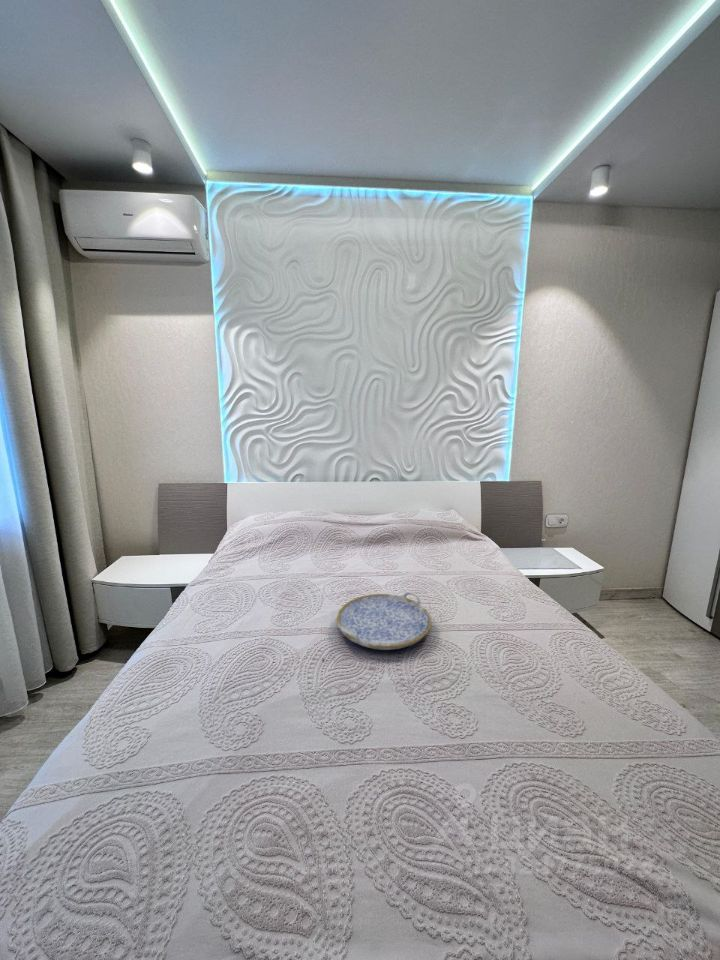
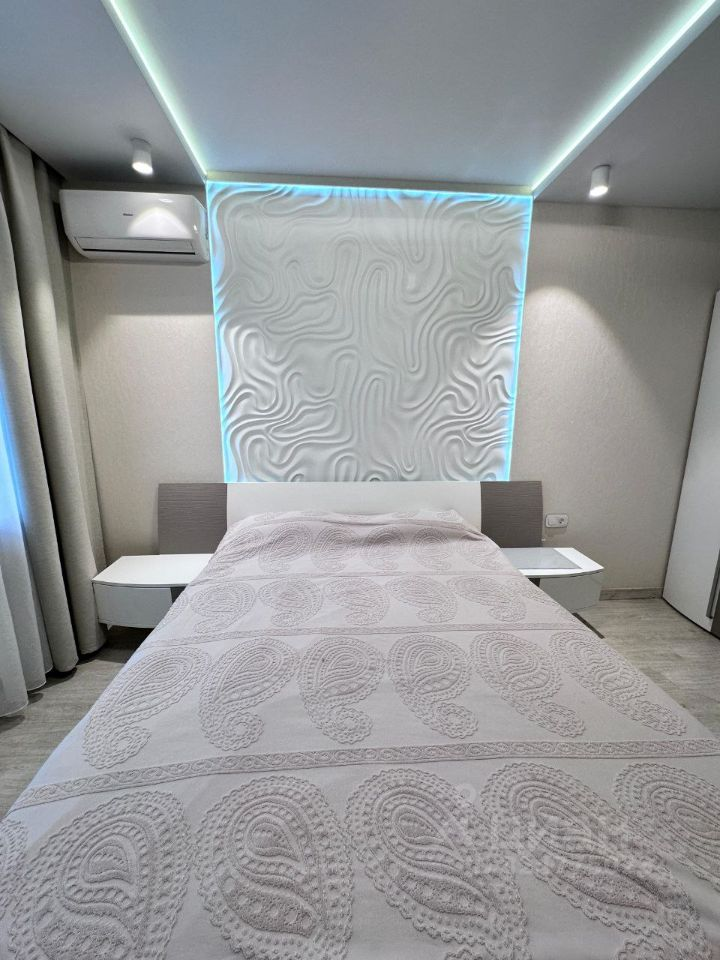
- serving tray [336,591,432,651]
